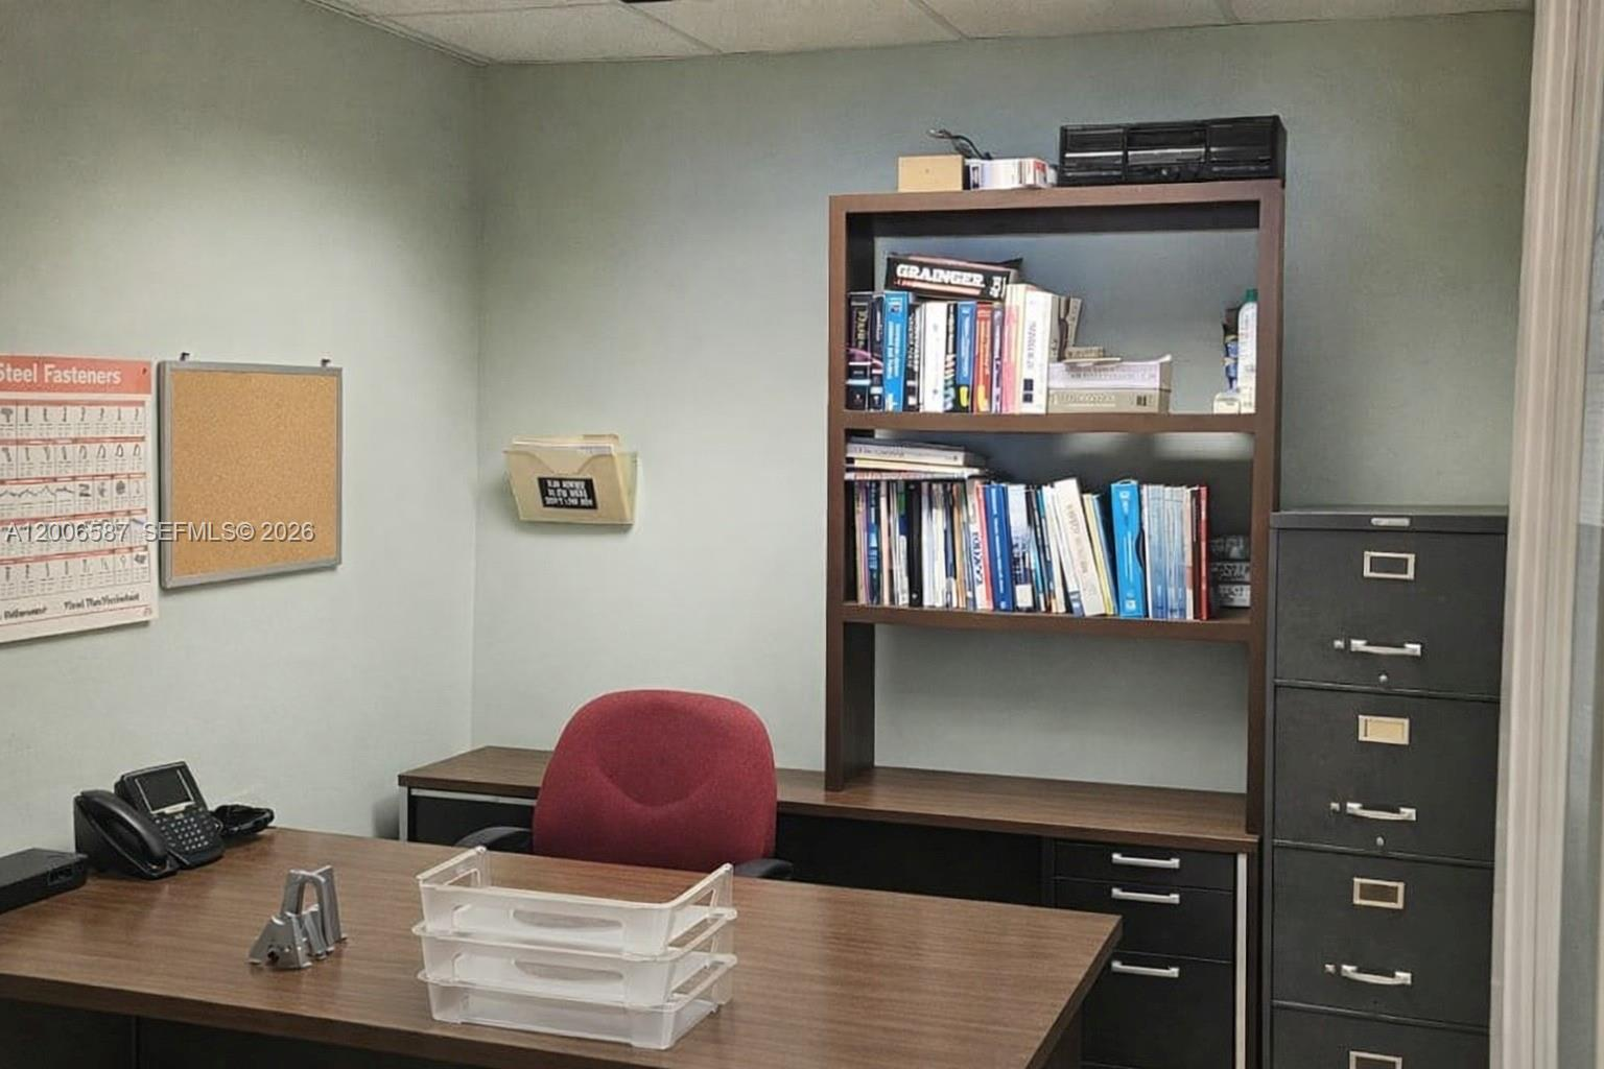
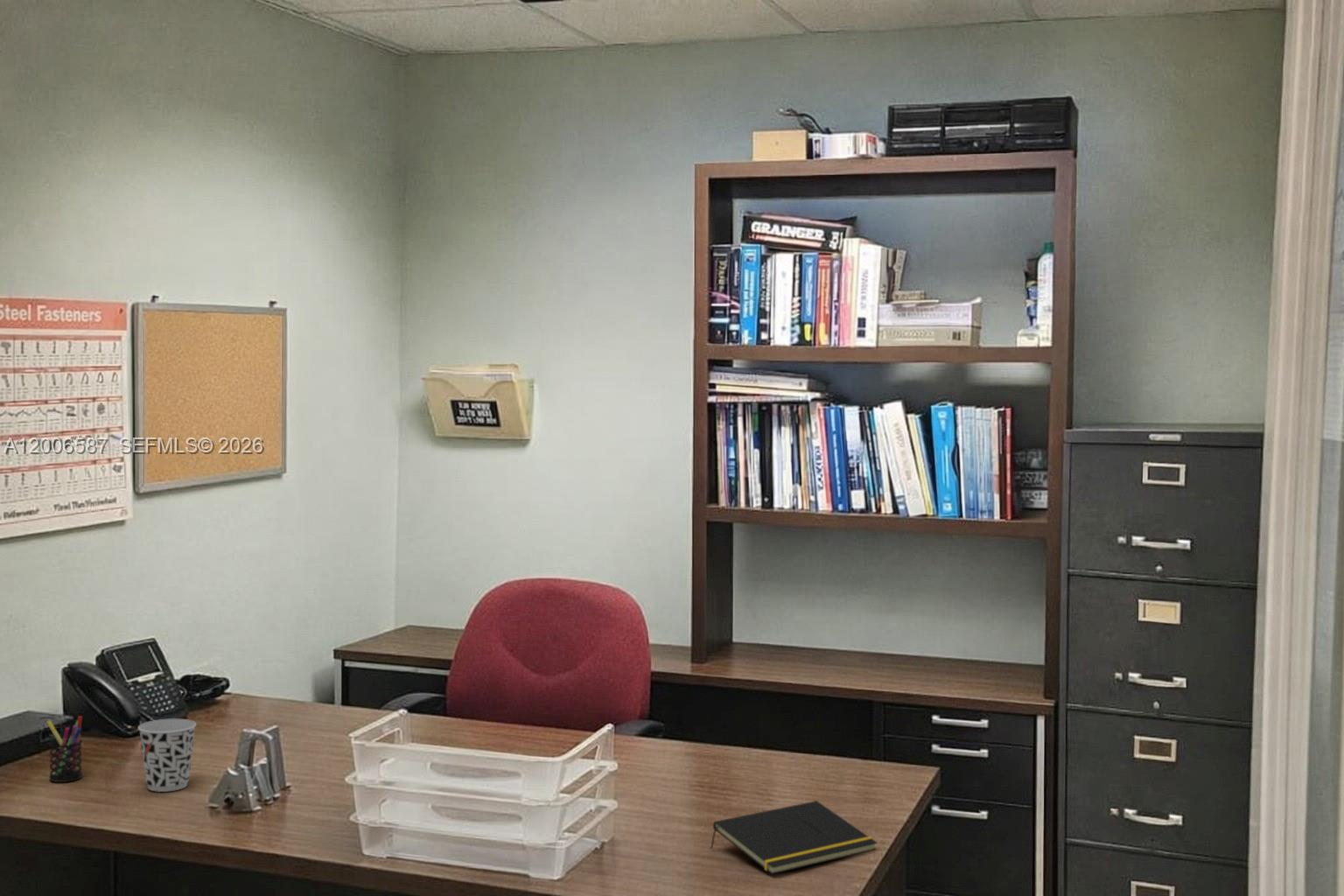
+ notepad [710,800,878,875]
+ pen holder [45,715,83,783]
+ cup [137,718,197,793]
